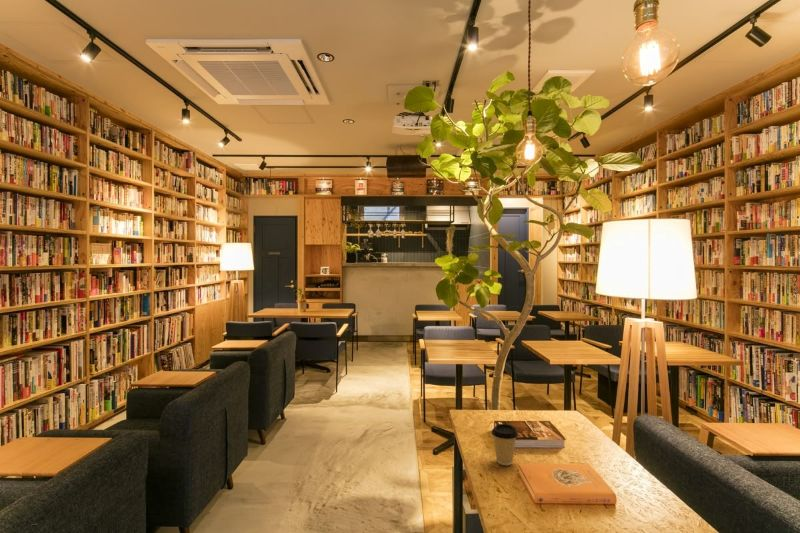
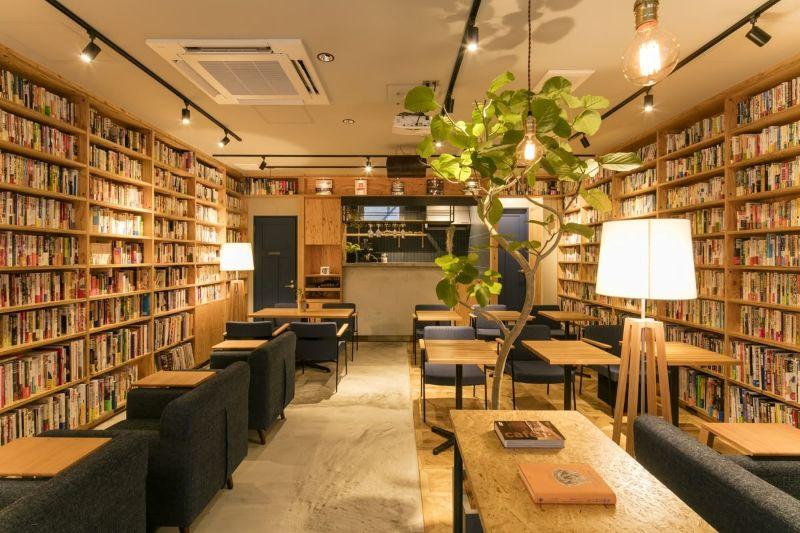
- coffee cup [490,423,519,466]
